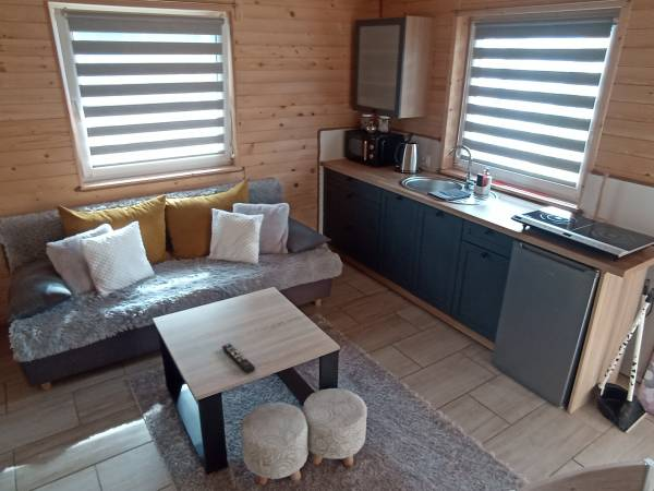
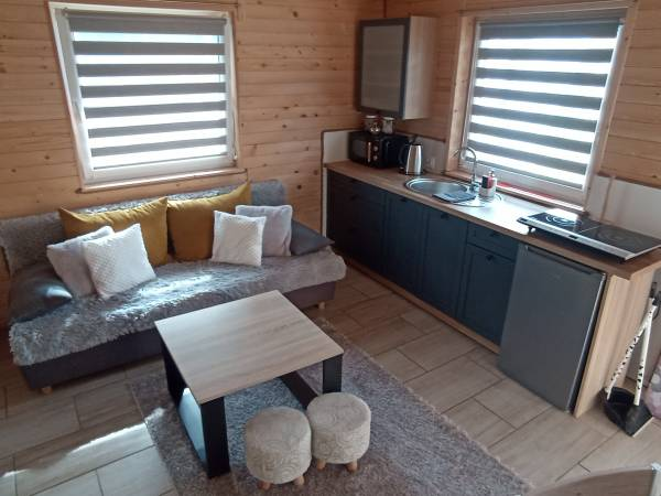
- remote control [221,343,256,374]
